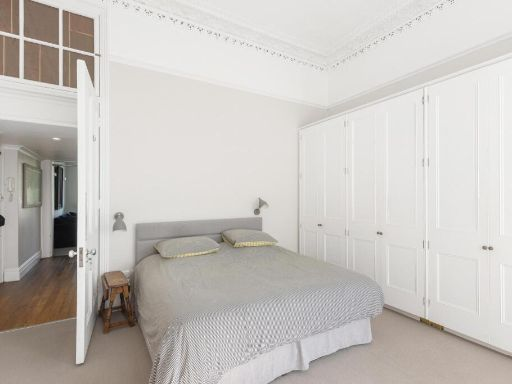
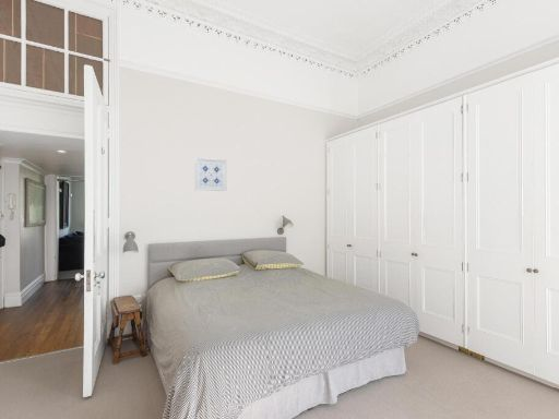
+ wall art [194,156,227,192]
